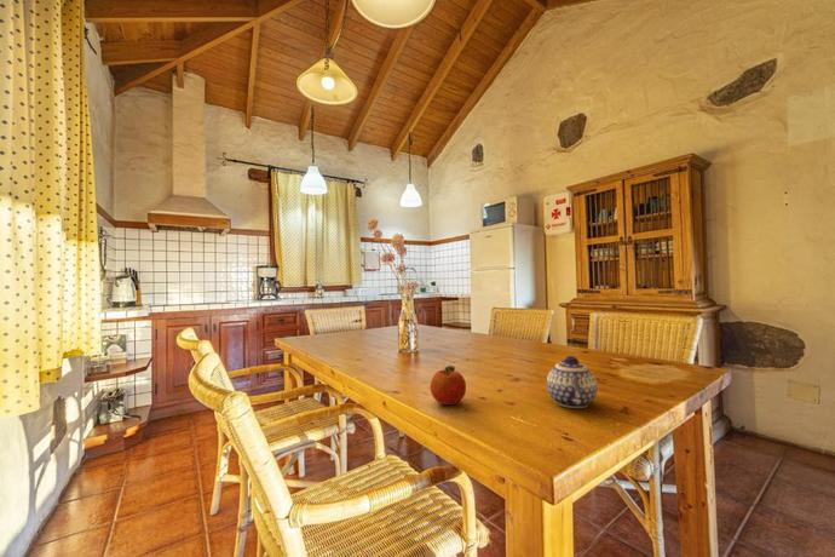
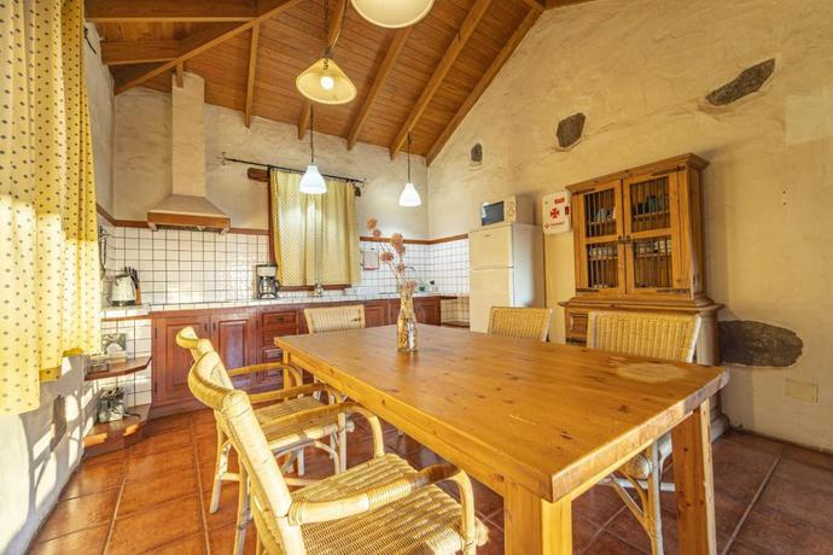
- teapot [546,355,598,409]
- fruit [430,364,467,406]
